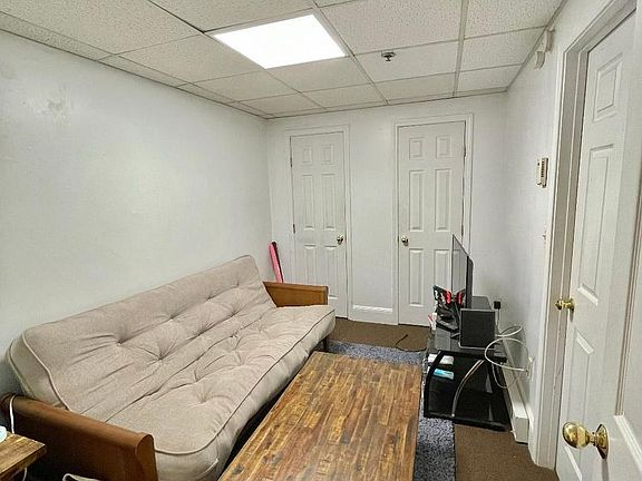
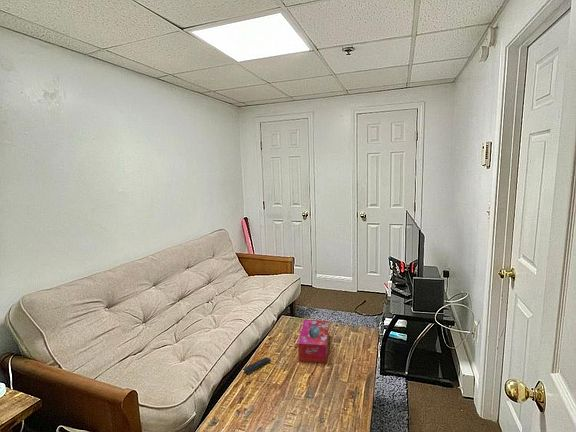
+ remote control [243,356,272,375]
+ tissue box [297,319,330,364]
